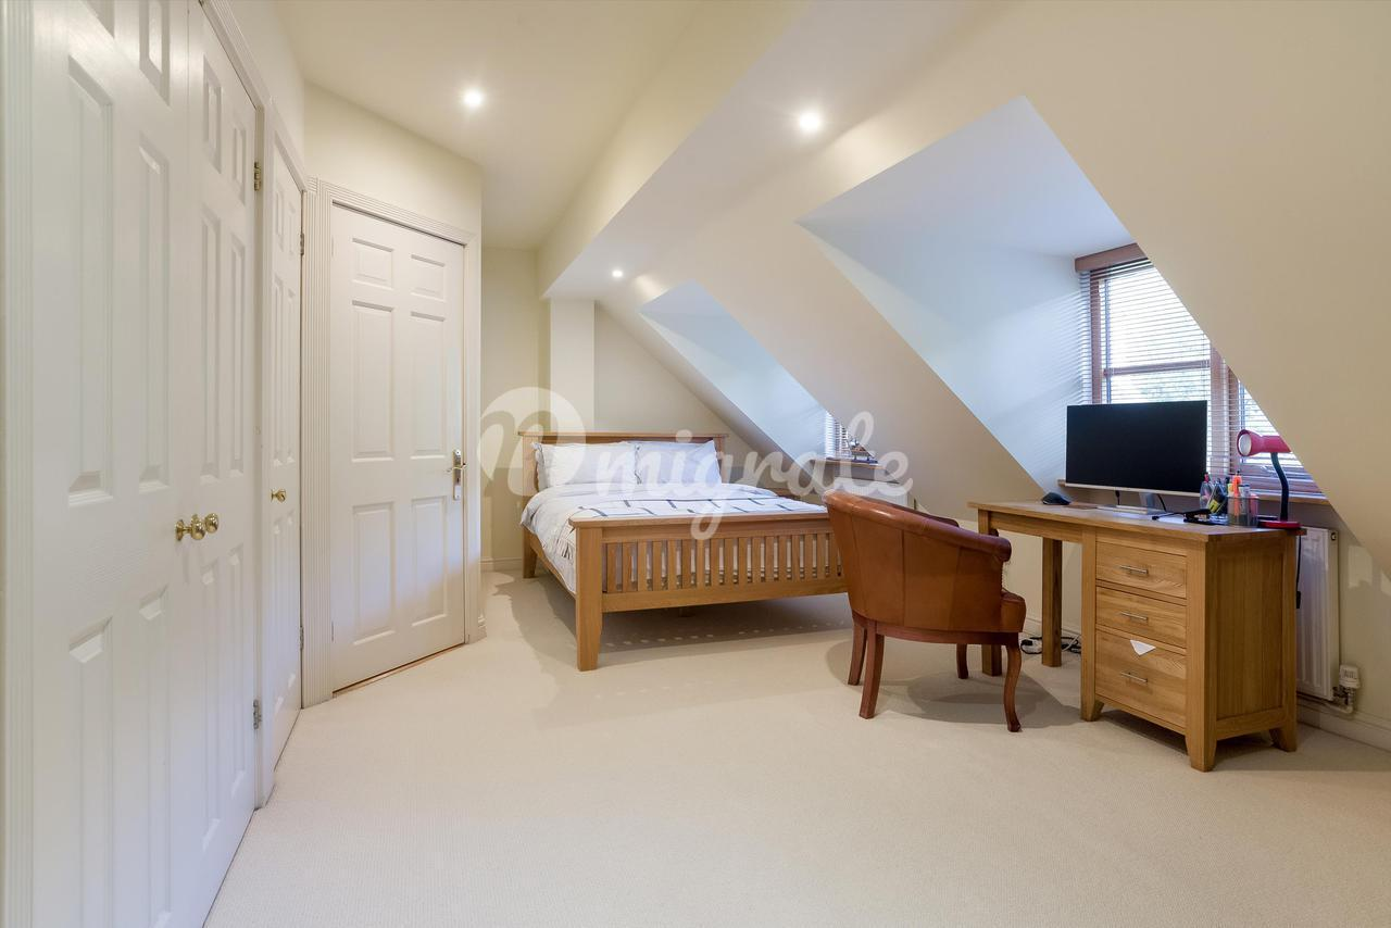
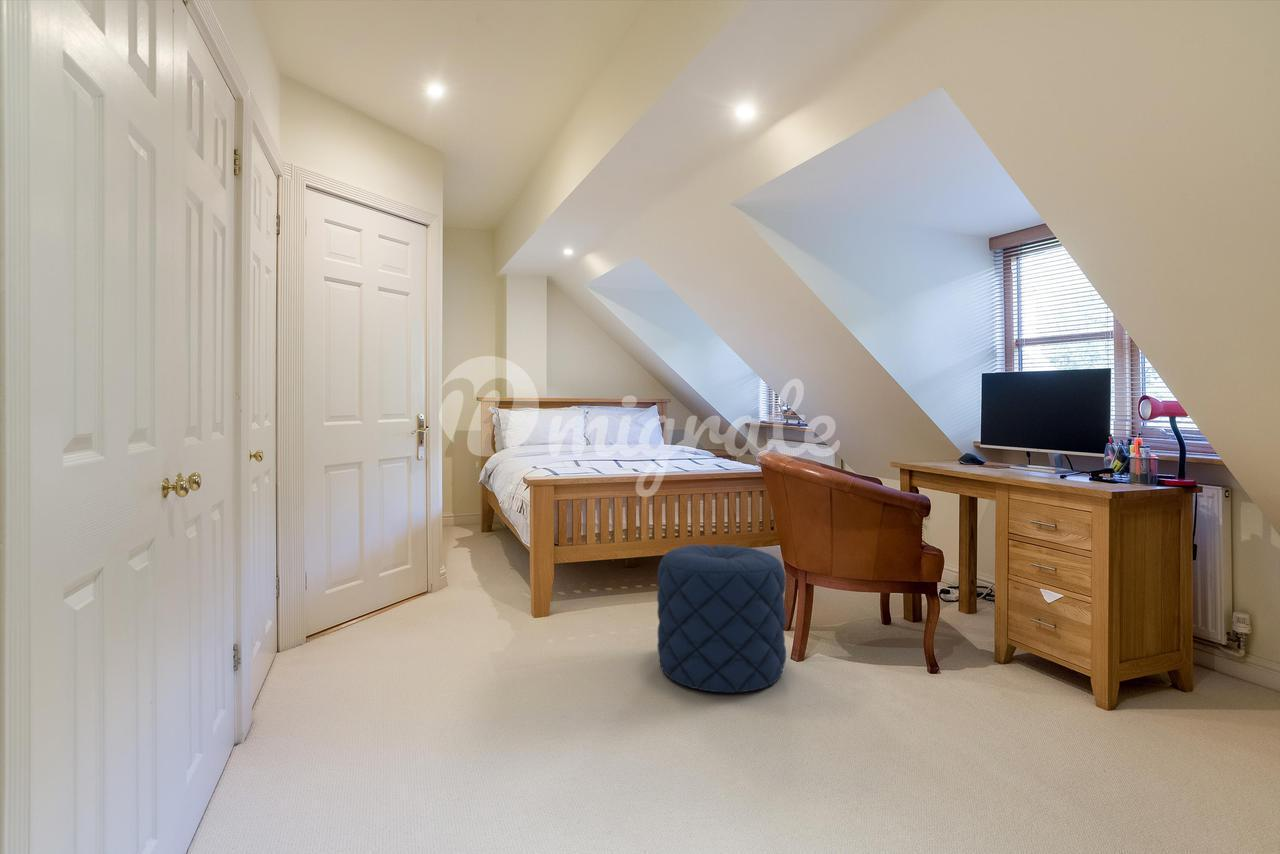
+ pouf [656,544,787,694]
